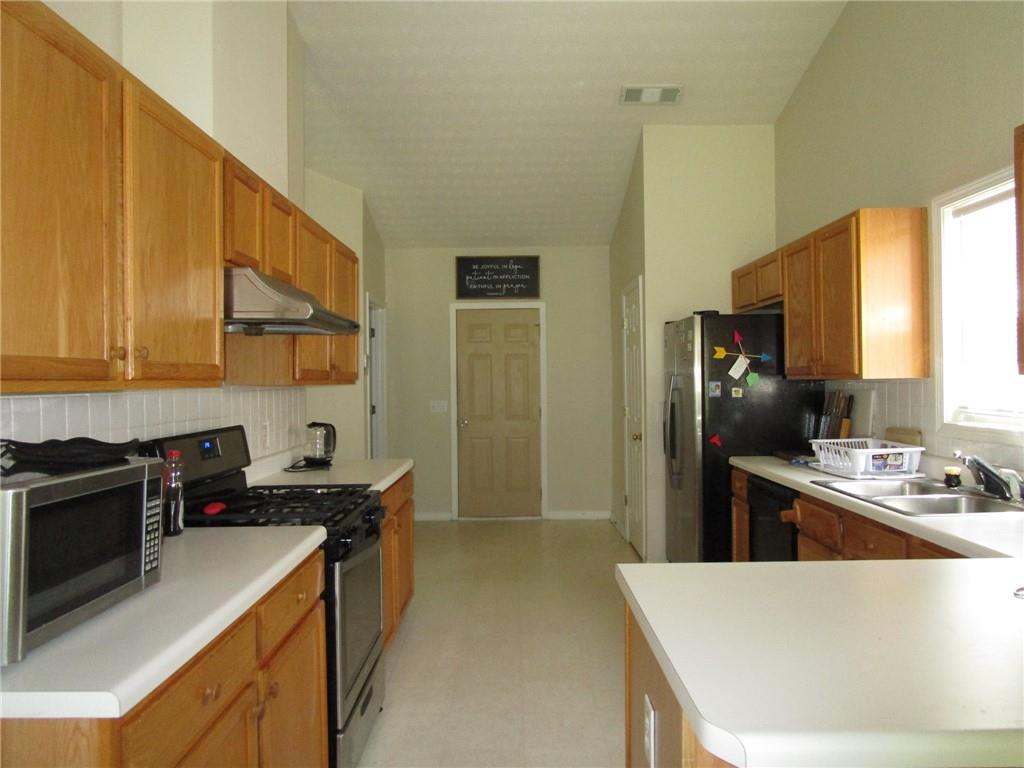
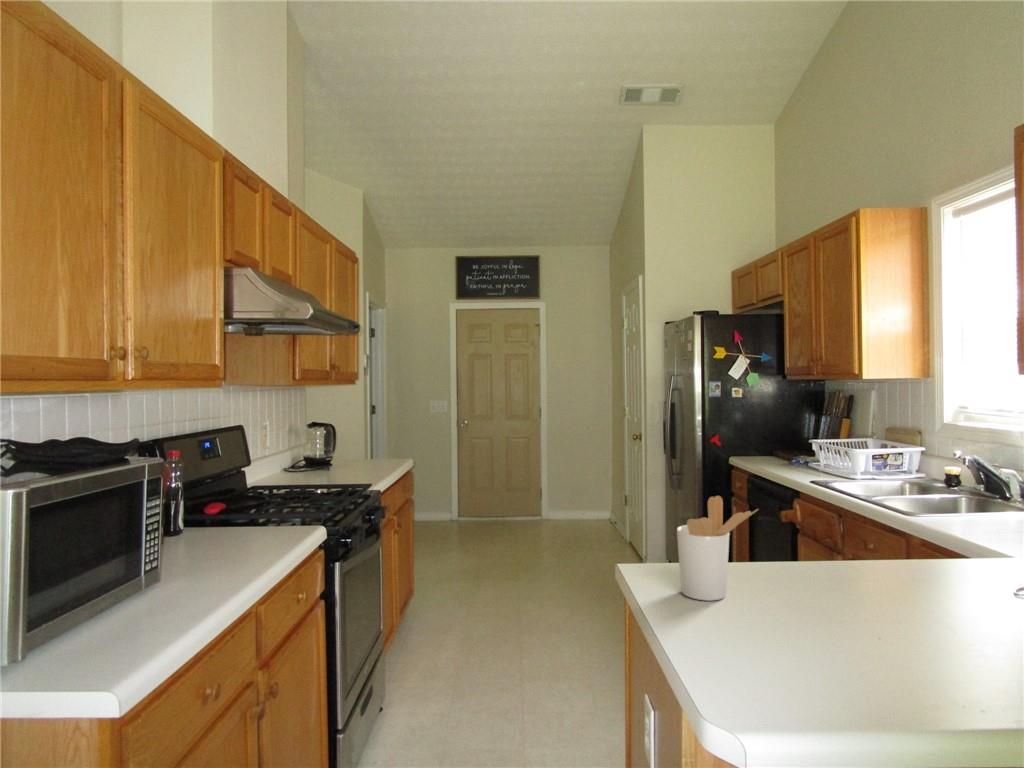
+ utensil holder [676,495,760,602]
